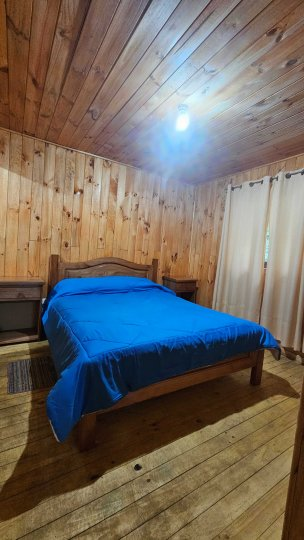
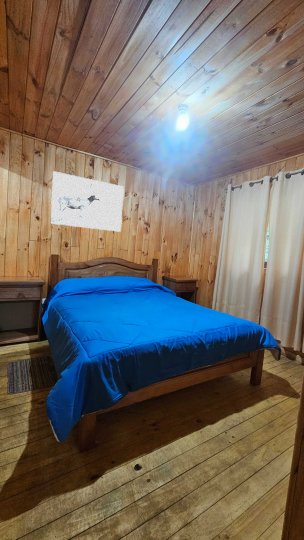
+ wall art [50,170,125,233]
